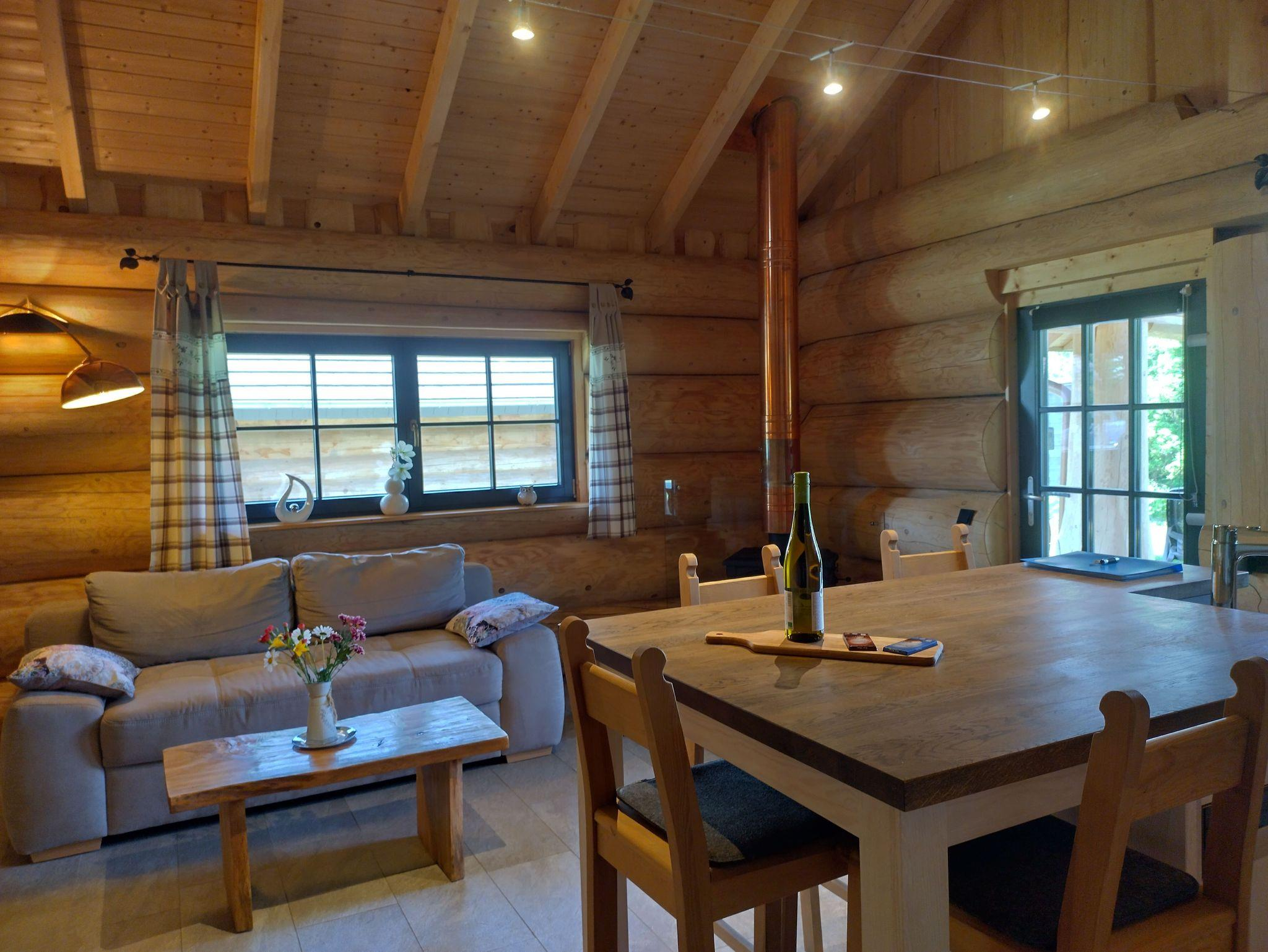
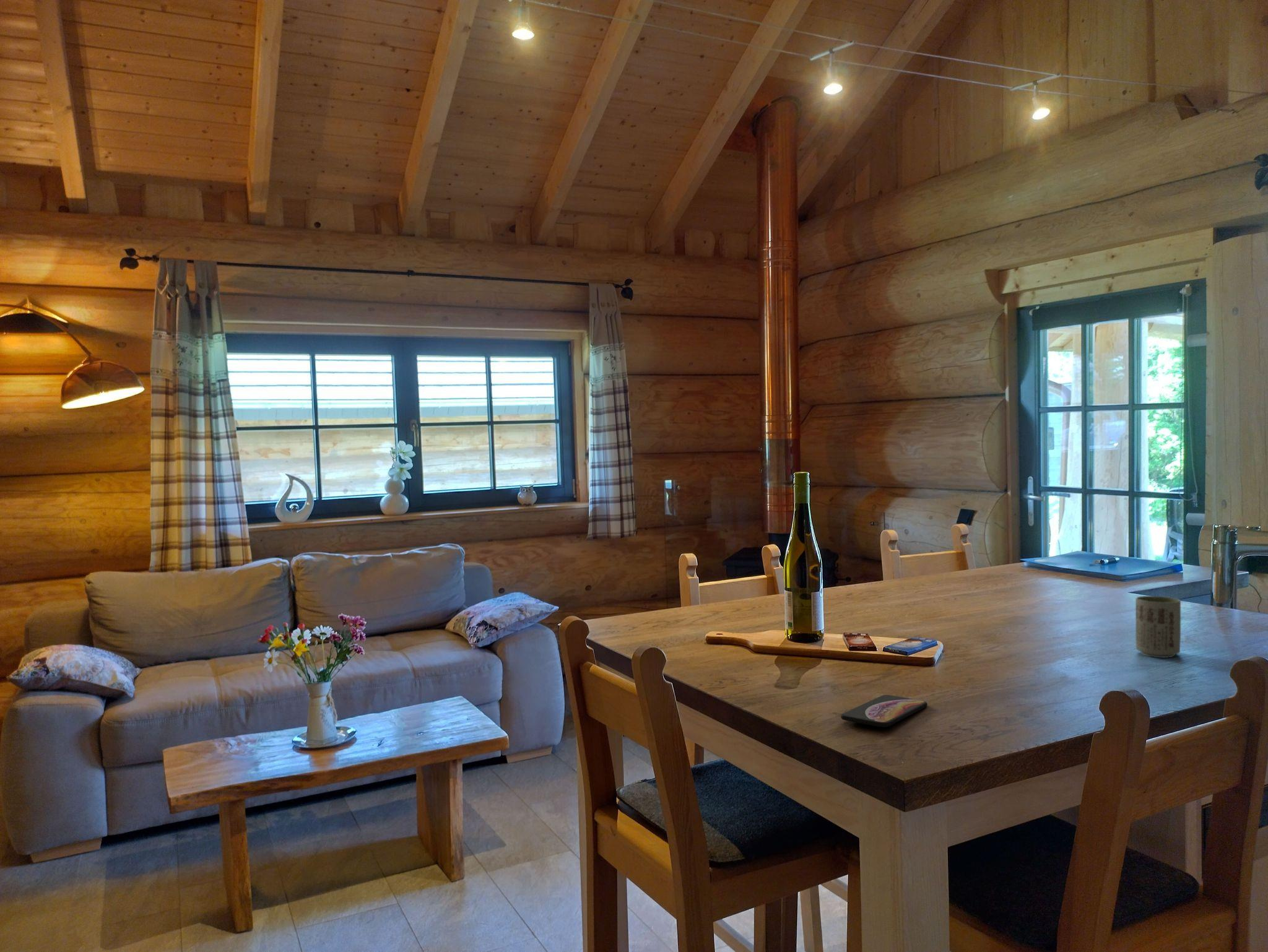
+ smartphone [840,695,928,728]
+ cup [1135,595,1181,659]
